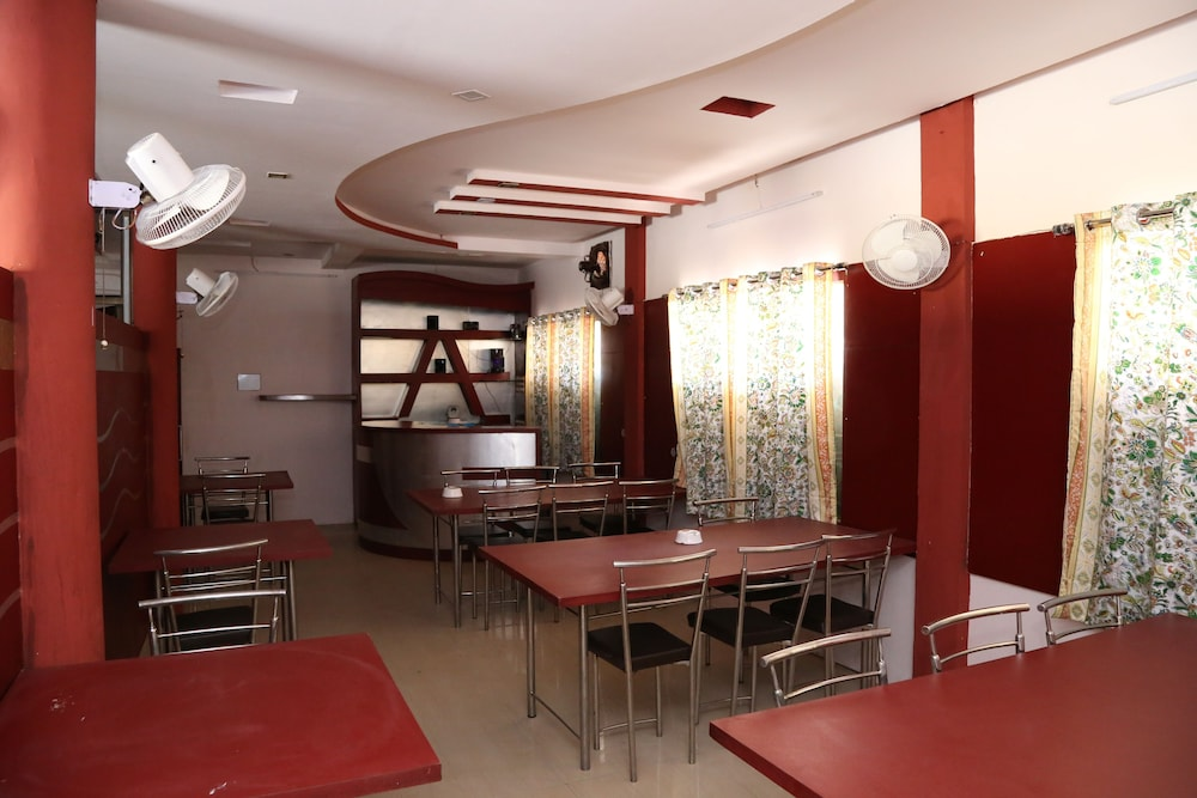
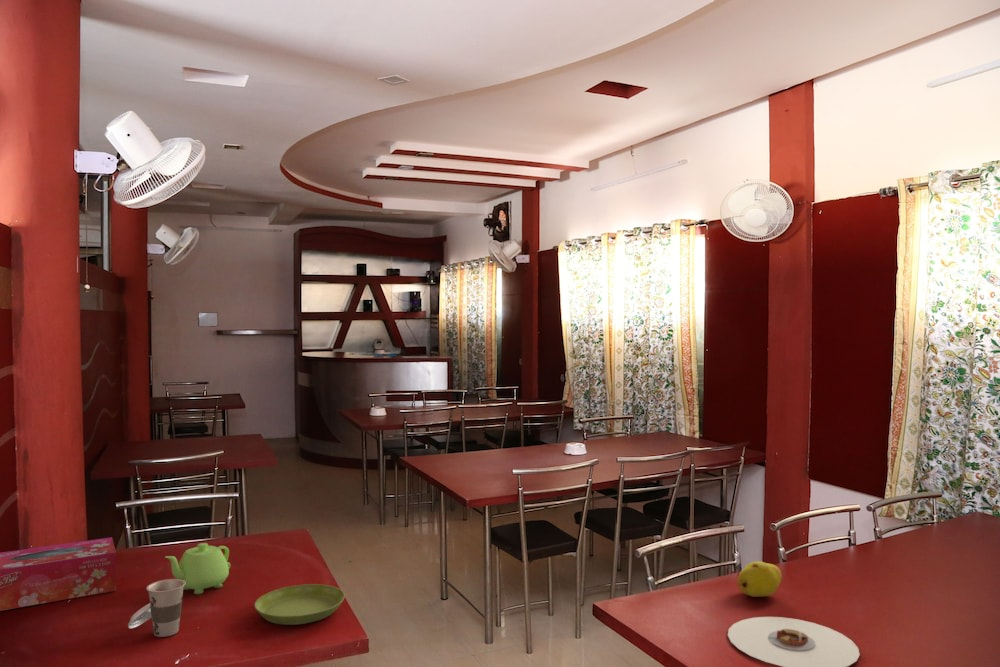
+ plate [727,616,861,667]
+ saucer [254,583,346,626]
+ cup [127,578,186,638]
+ tissue box [0,537,117,612]
+ fruit [737,560,783,598]
+ teapot [165,542,231,595]
